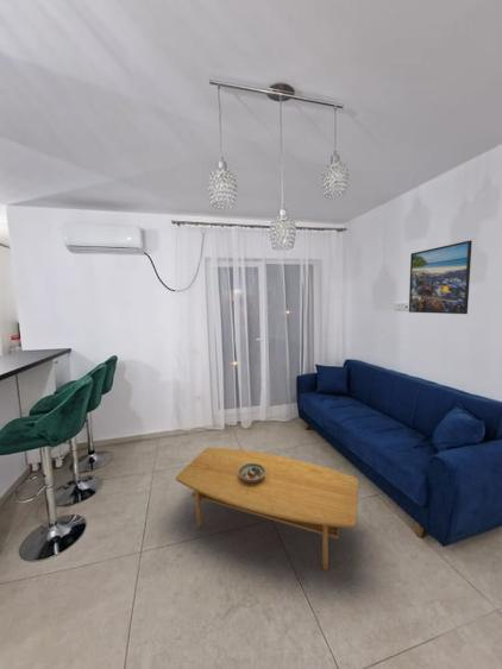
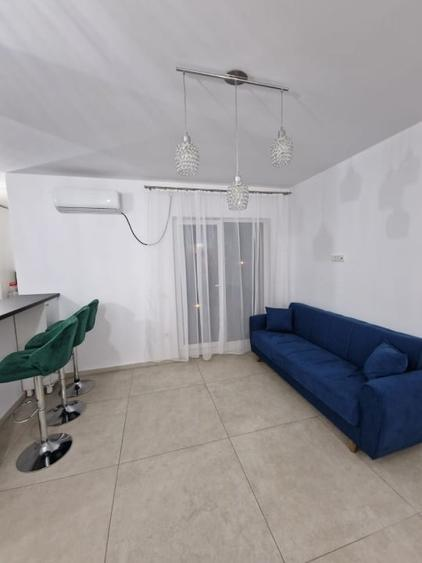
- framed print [408,239,473,315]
- decorative bowl [238,463,265,482]
- coffee table [175,447,359,570]
